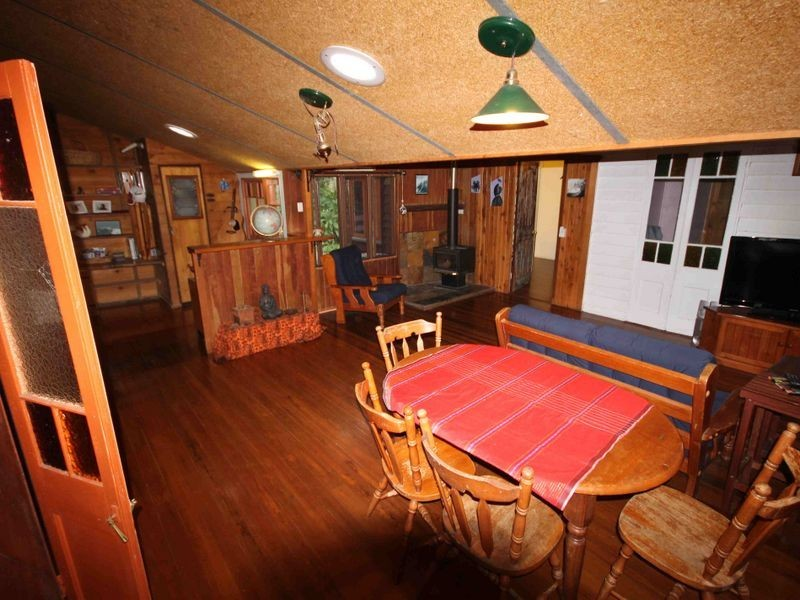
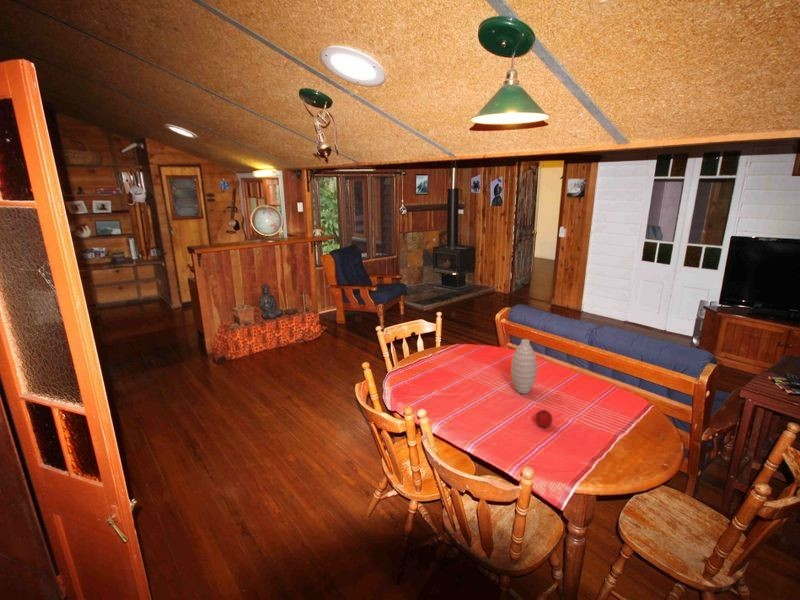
+ apple [535,409,554,428]
+ vase [510,338,538,394]
